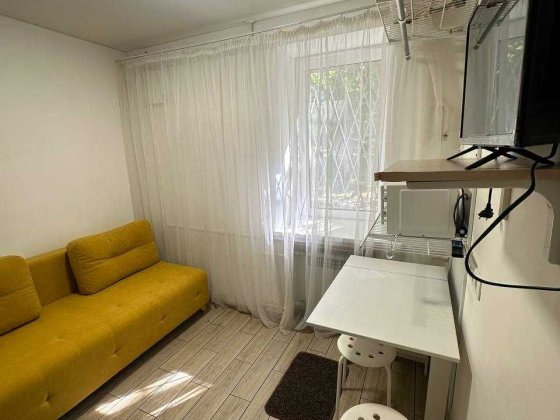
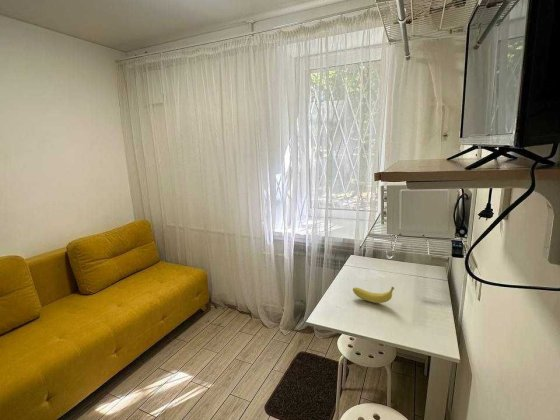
+ fruit [352,286,395,304]
